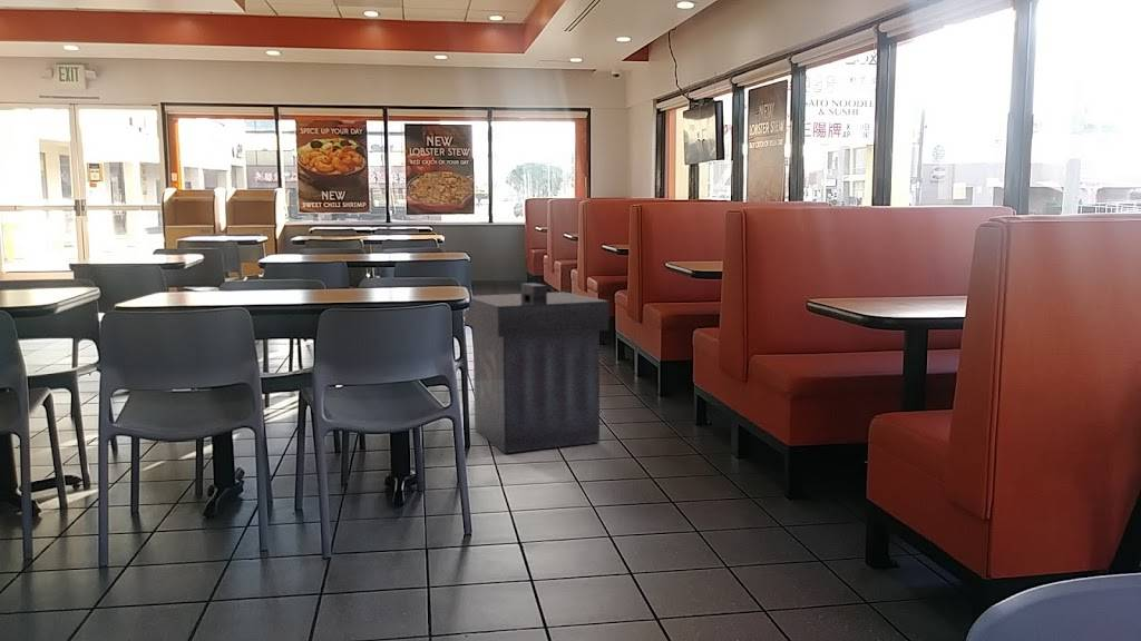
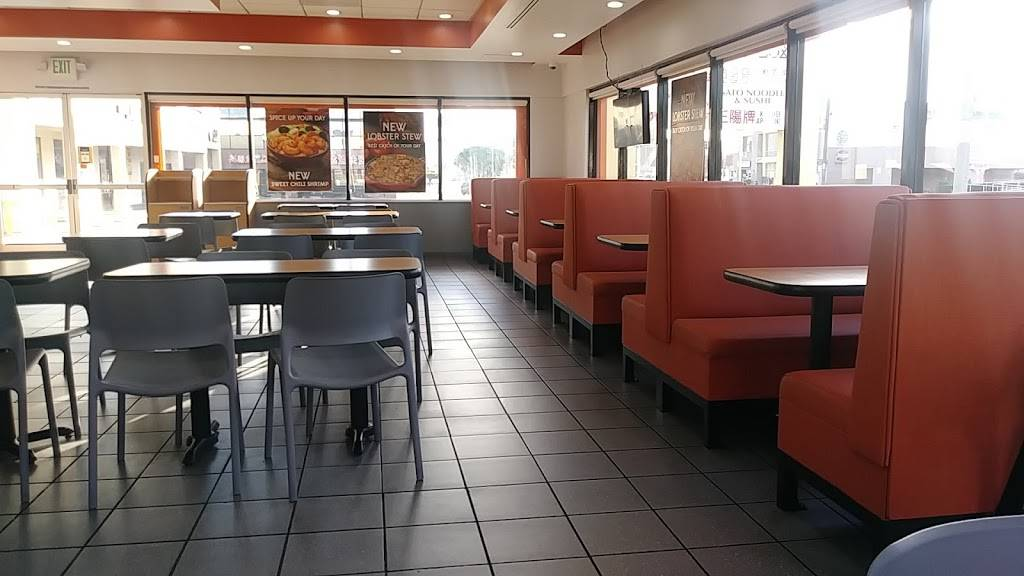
- trash can [464,282,611,454]
